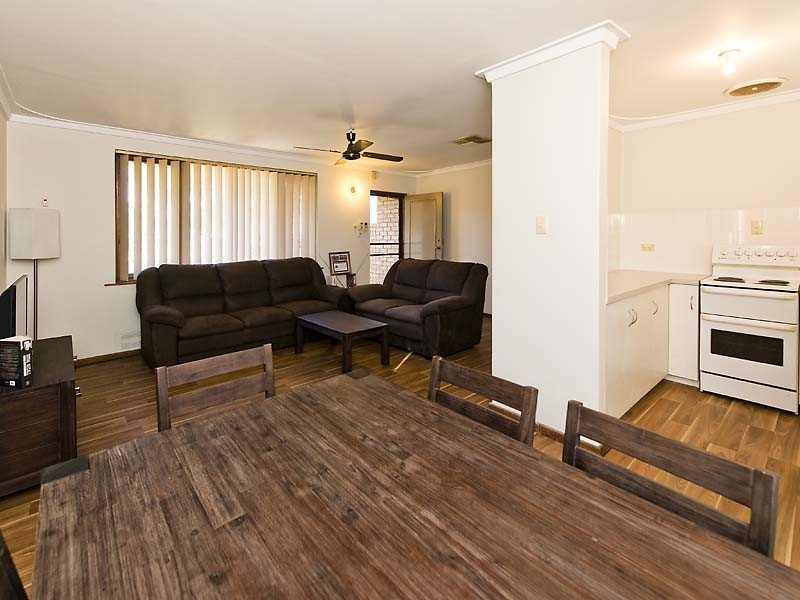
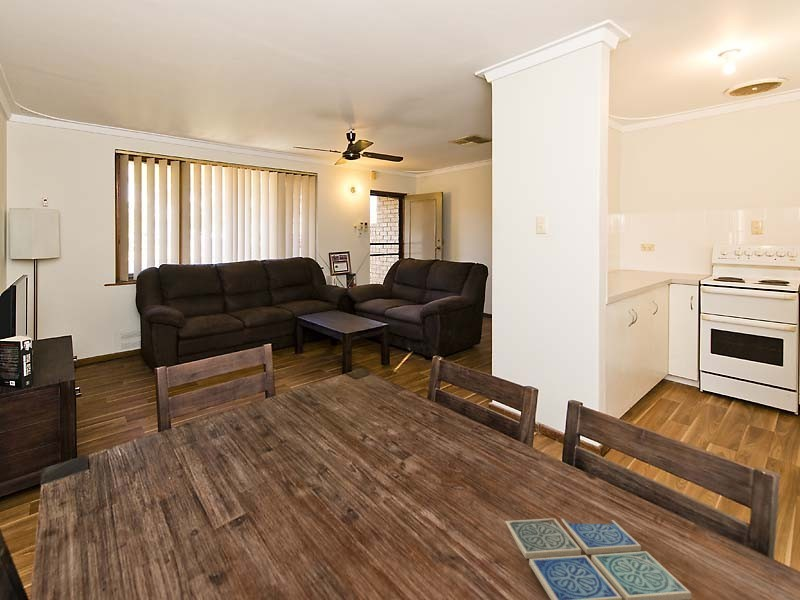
+ drink coaster [504,517,692,600]
